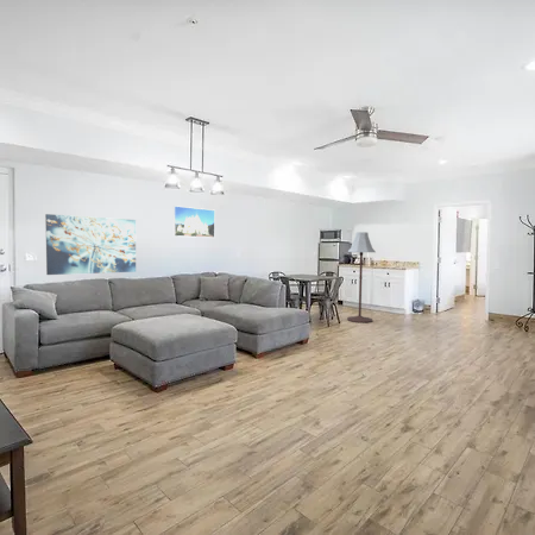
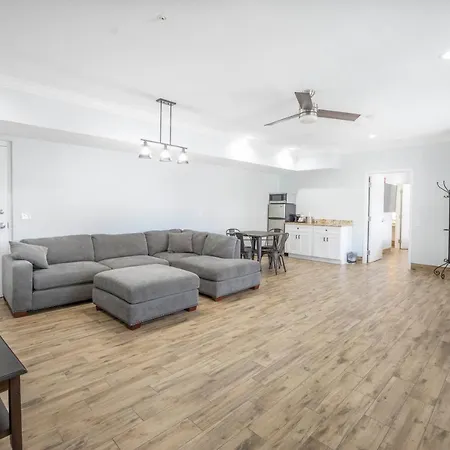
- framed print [172,204,216,239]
- floor lamp [346,231,377,325]
- wall art [44,213,137,276]
